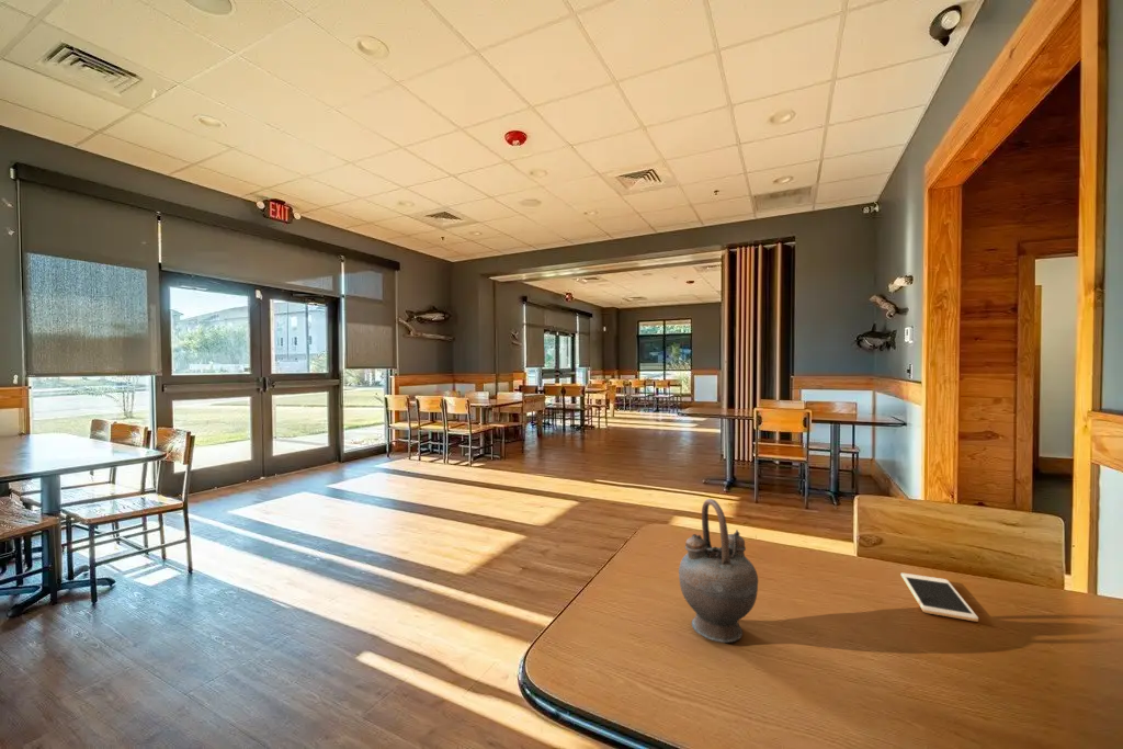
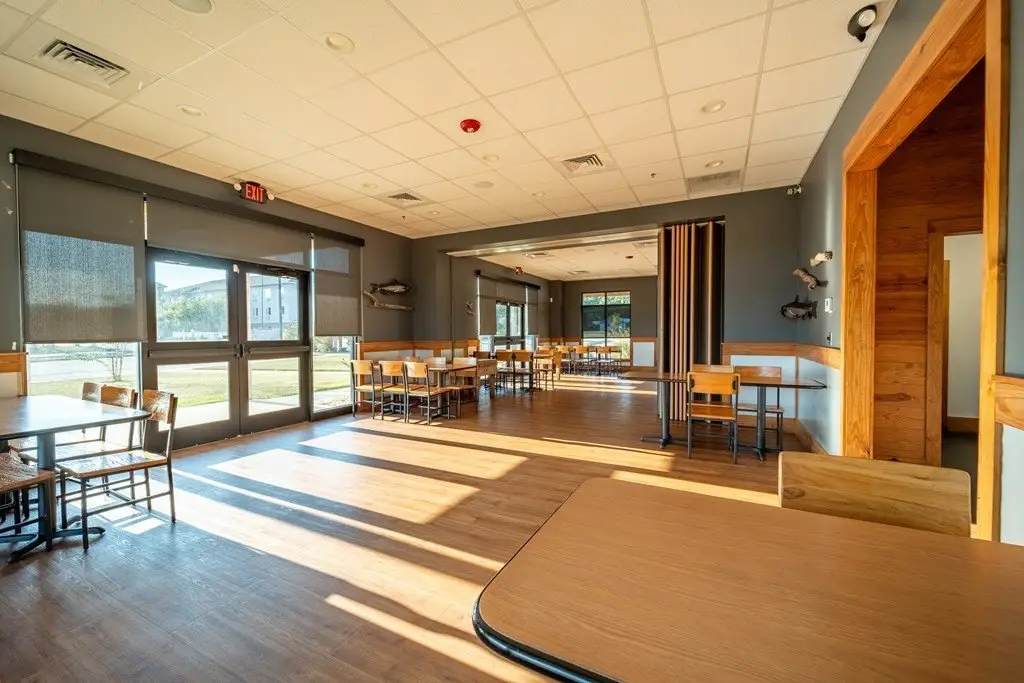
- teapot [678,498,759,644]
- cell phone [900,572,979,622]
